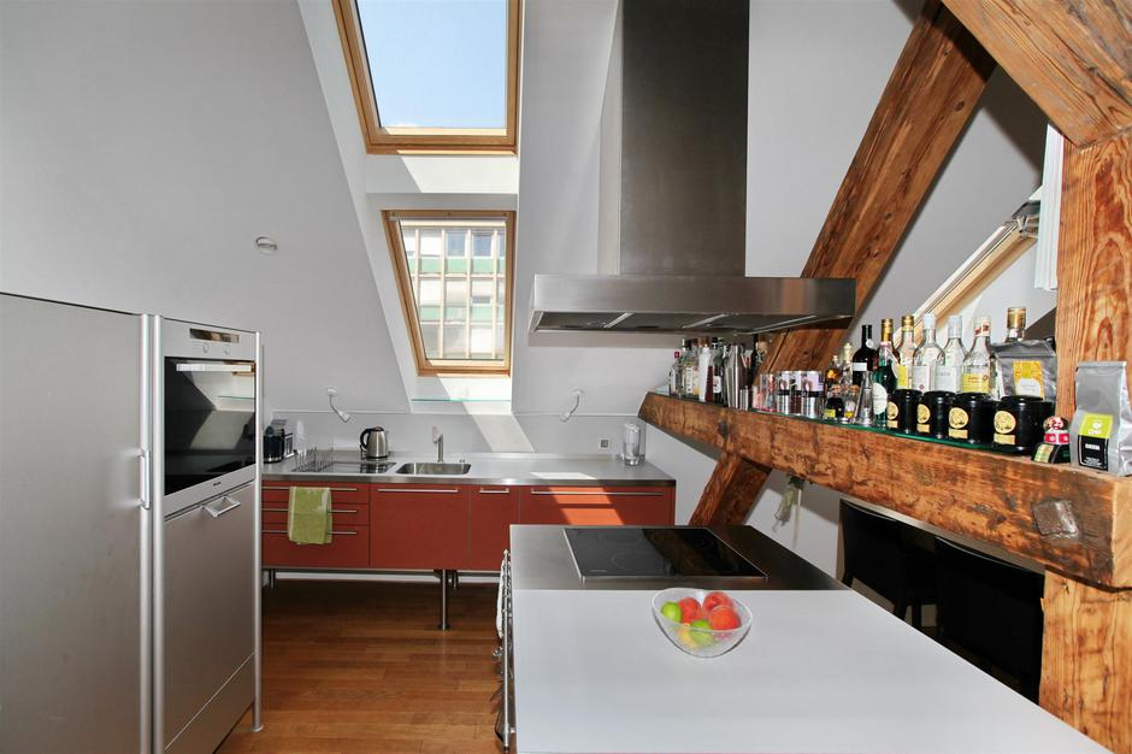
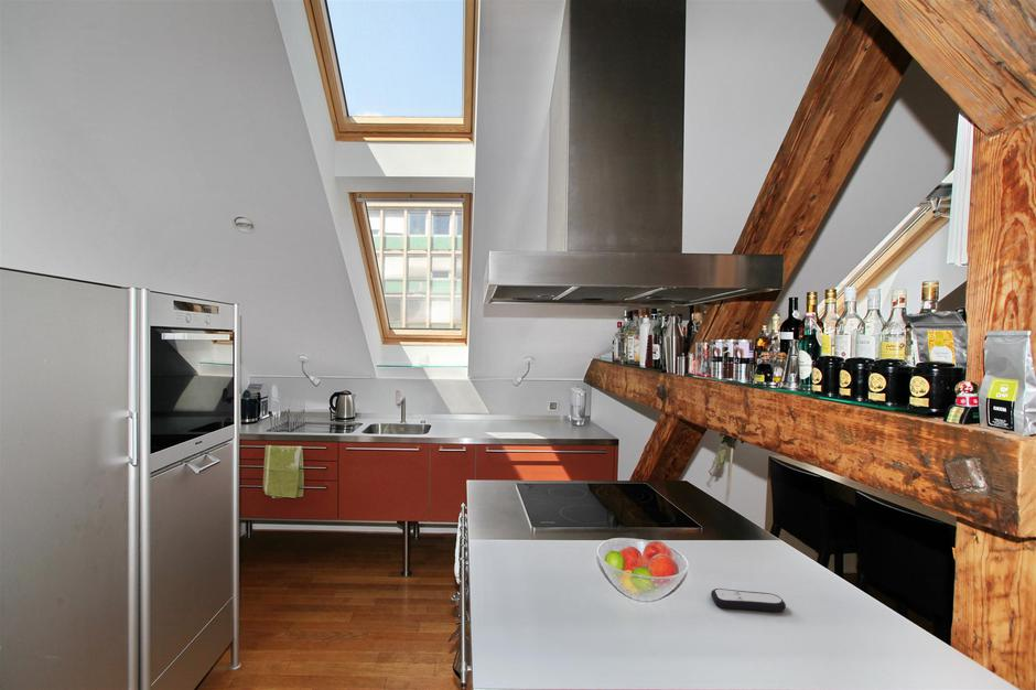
+ remote control [710,587,787,613]
